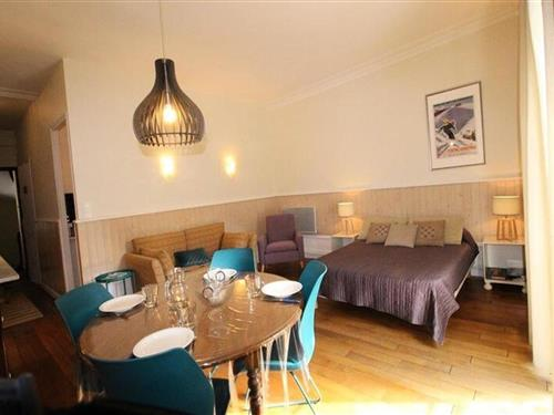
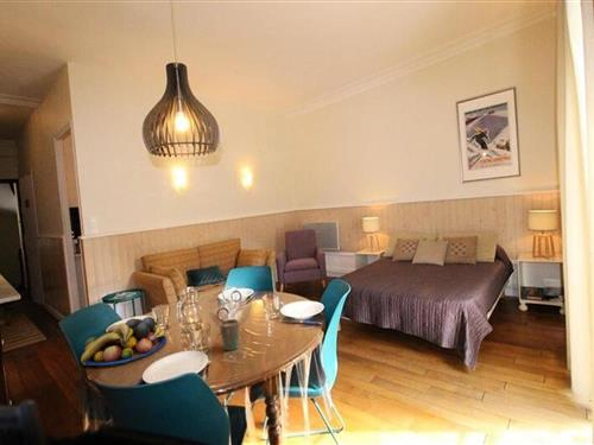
+ fruit bowl [80,316,168,367]
+ mug [219,318,240,351]
